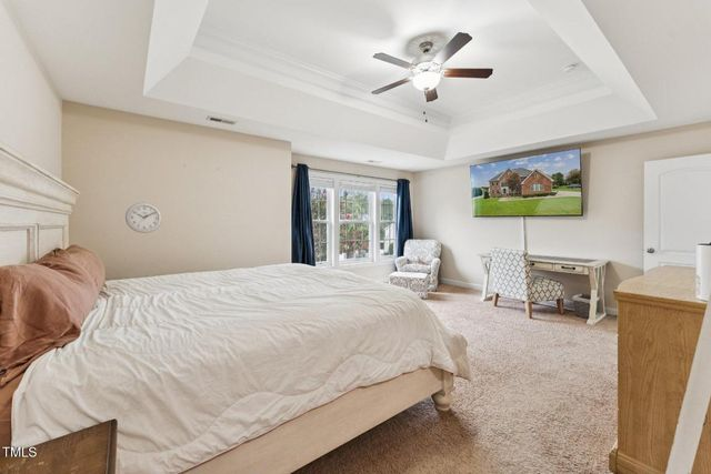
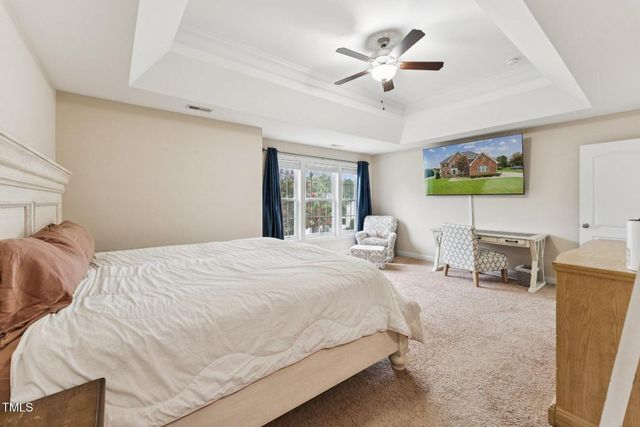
- wall clock [124,202,163,234]
